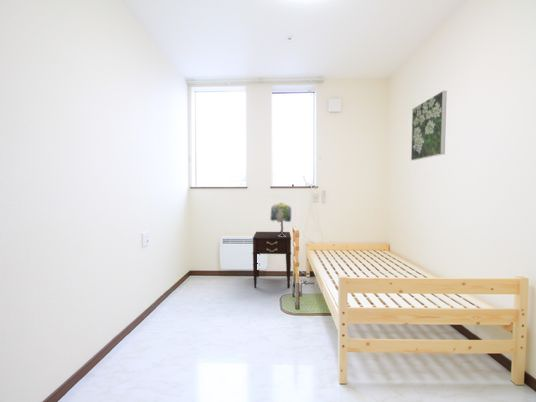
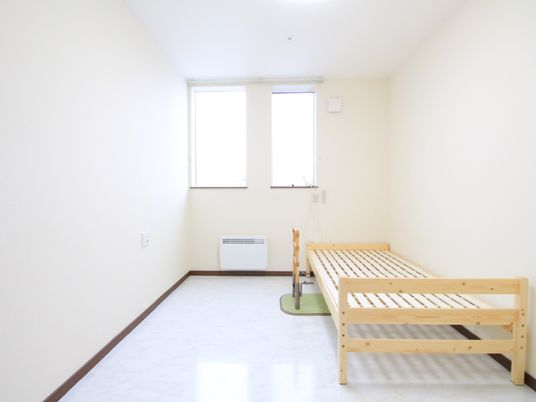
- nightstand [251,231,292,289]
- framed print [410,90,448,161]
- table lamp [269,202,292,237]
